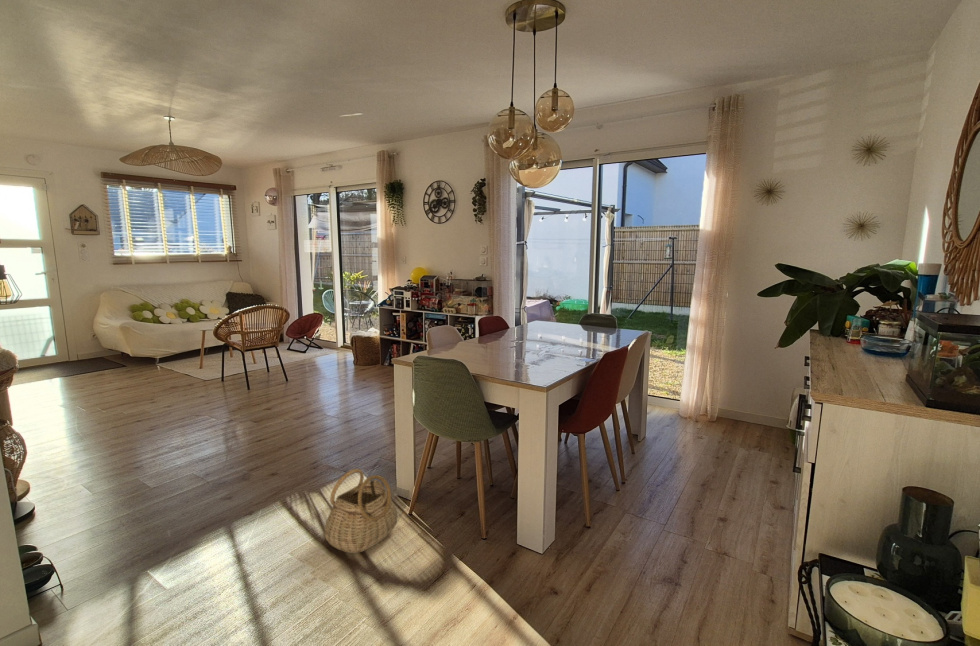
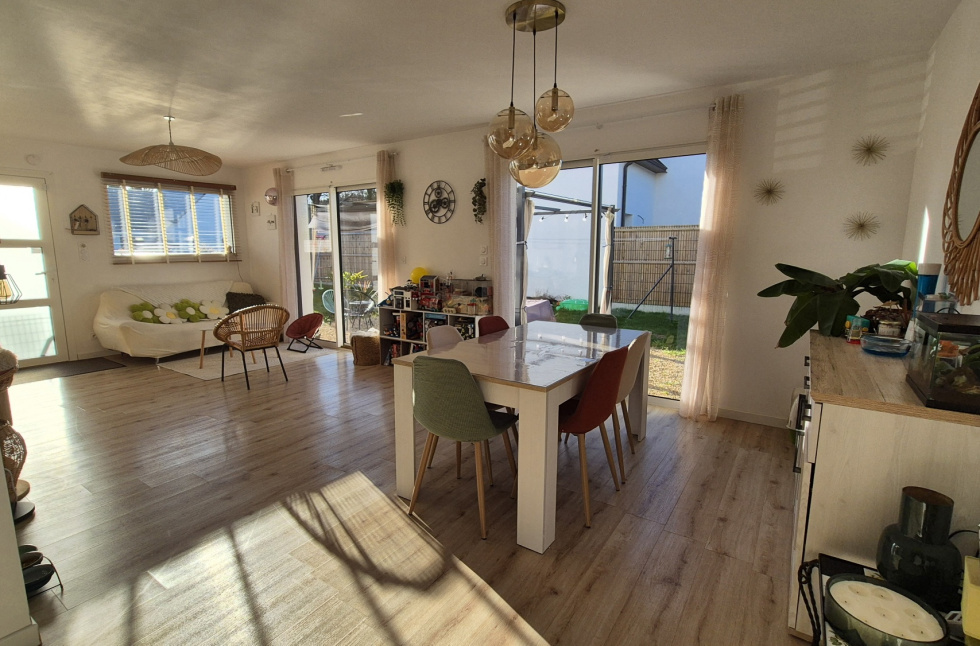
- basket [324,468,398,554]
